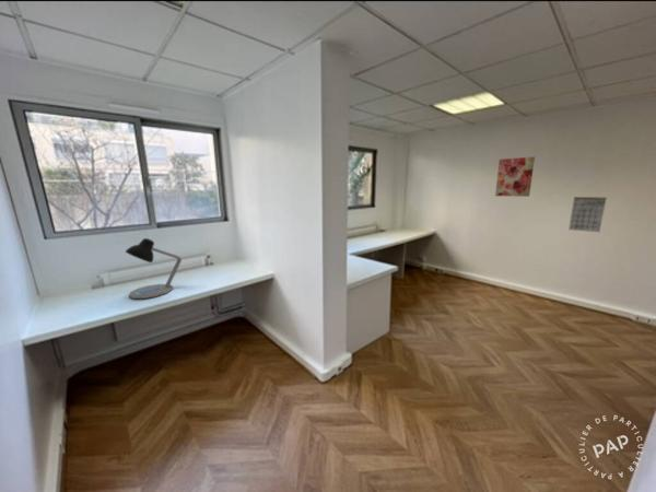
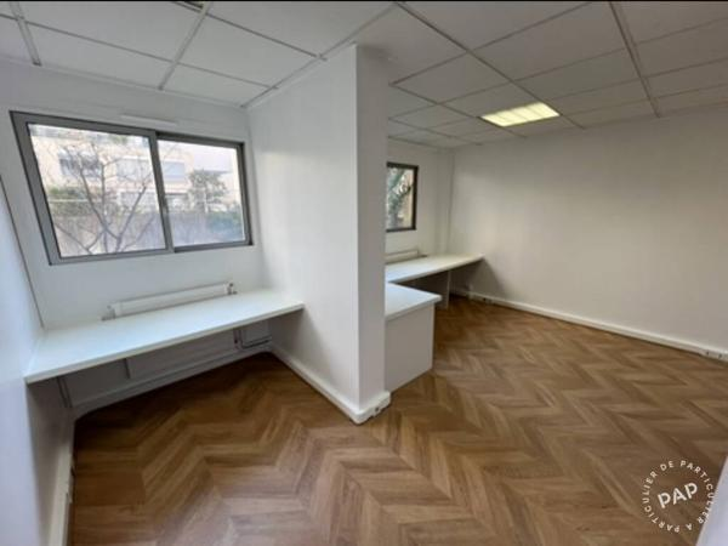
- calendar [567,190,608,233]
- wall art [494,155,536,198]
- desk lamp [125,237,183,300]
